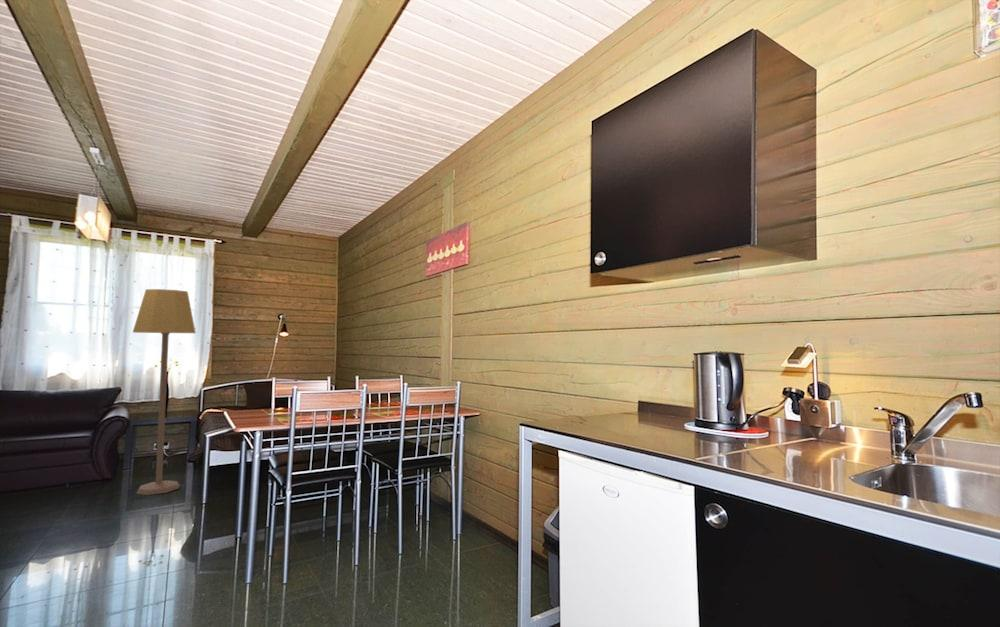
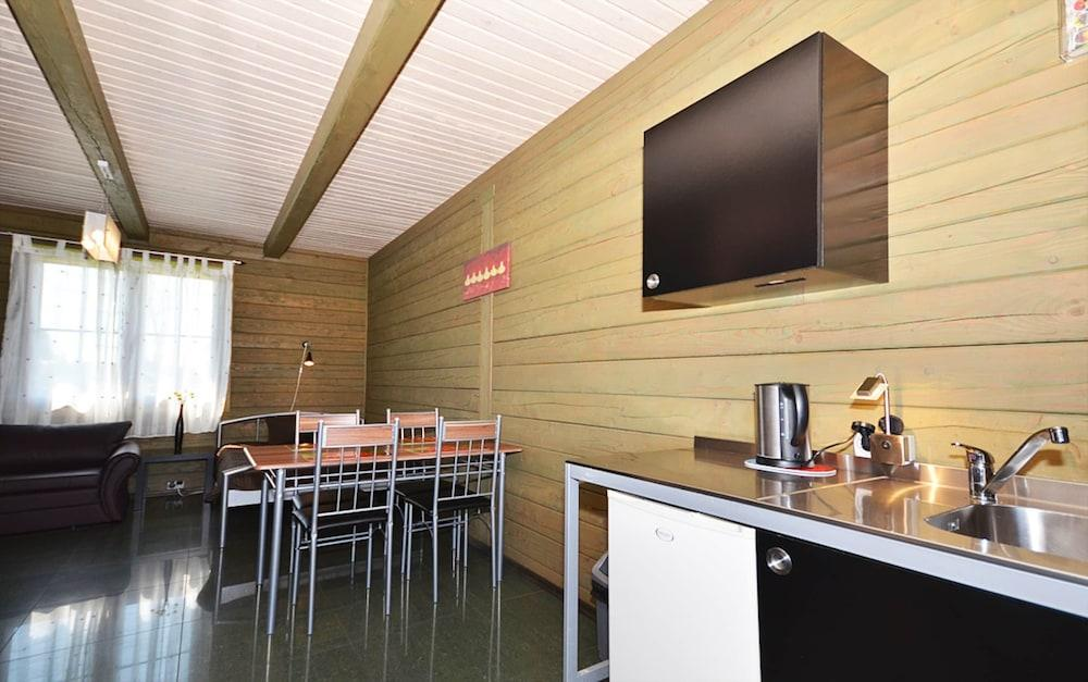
- lamp [132,288,197,496]
